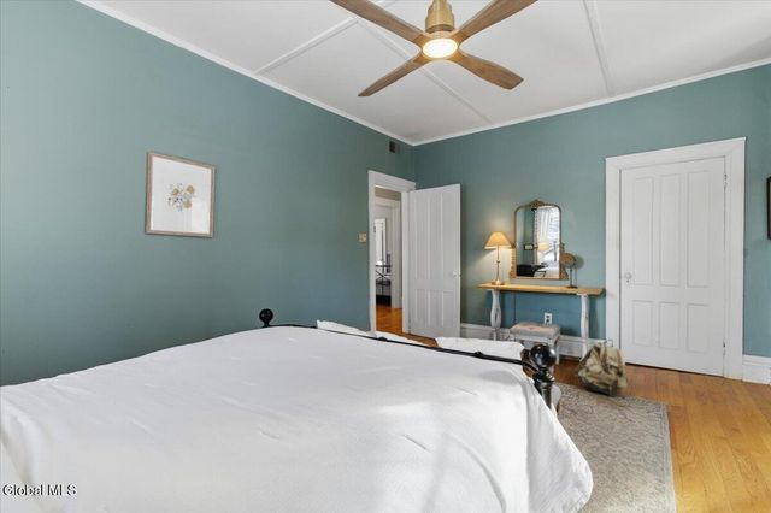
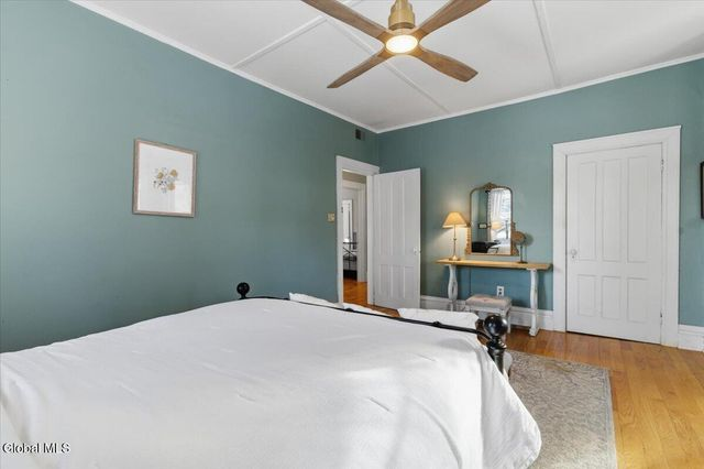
- backpack [572,338,629,397]
